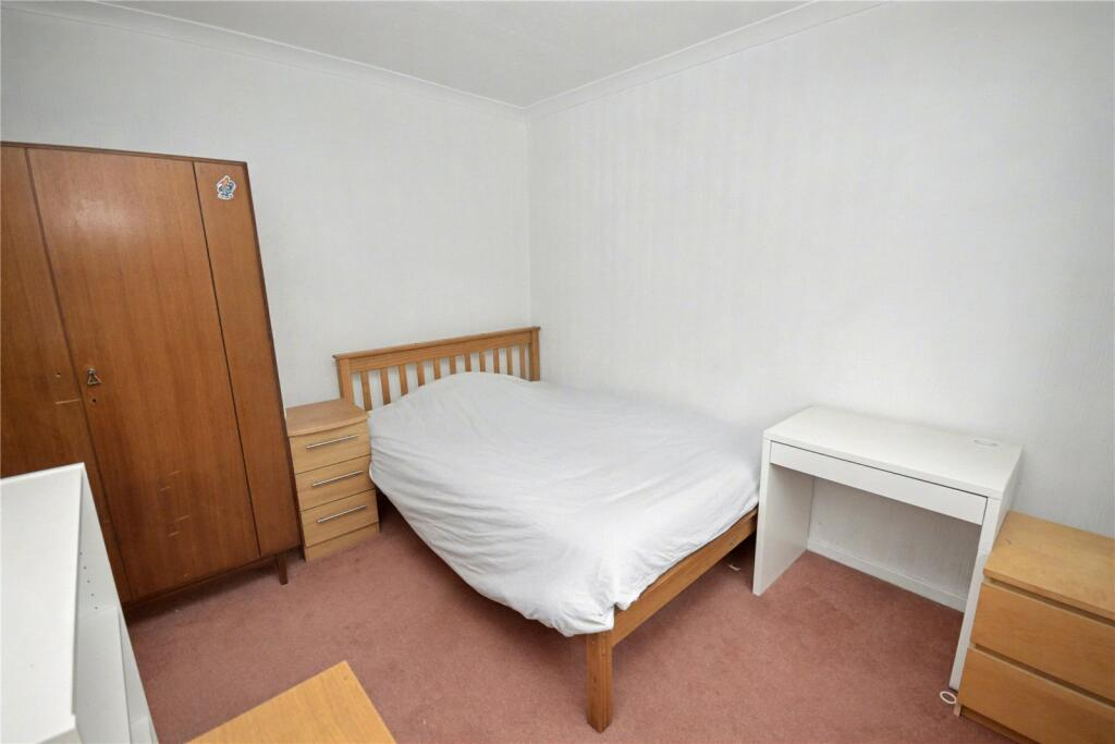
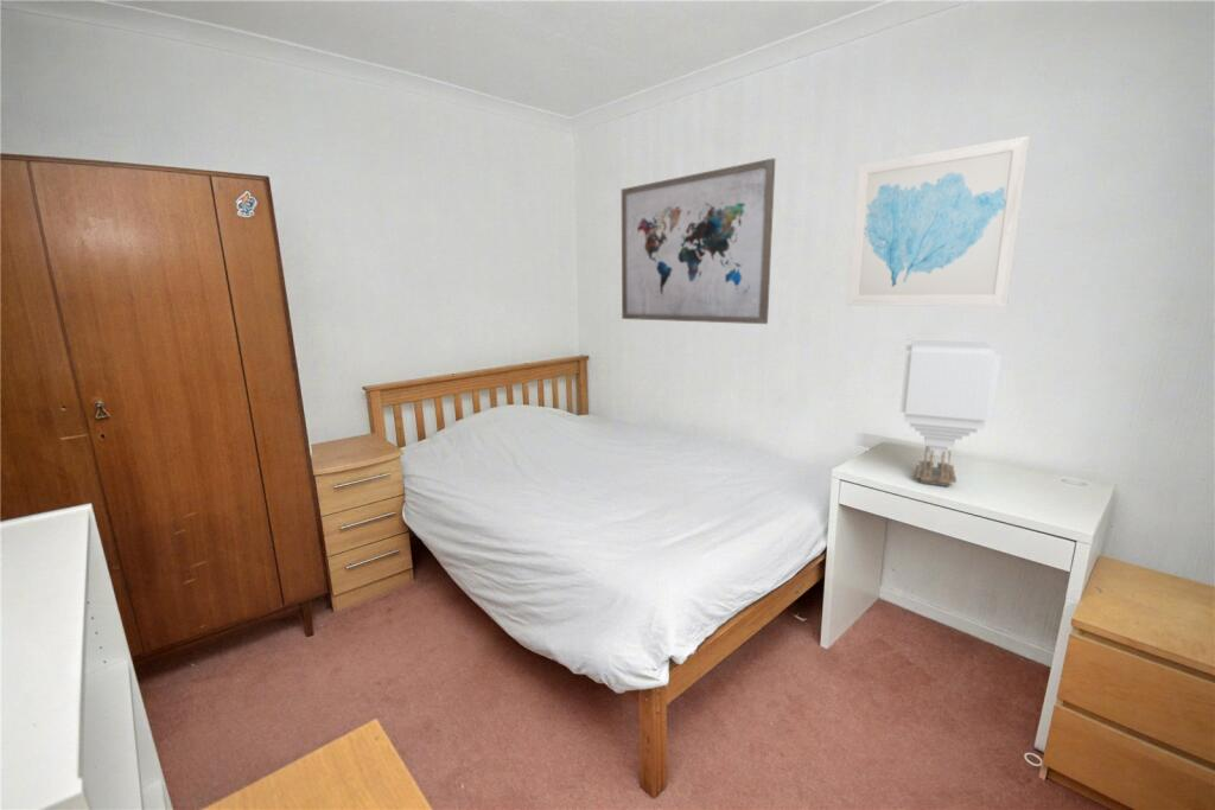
+ wall art [621,157,776,325]
+ wall art [846,135,1031,307]
+ table lamp [898,336,1003,487]
